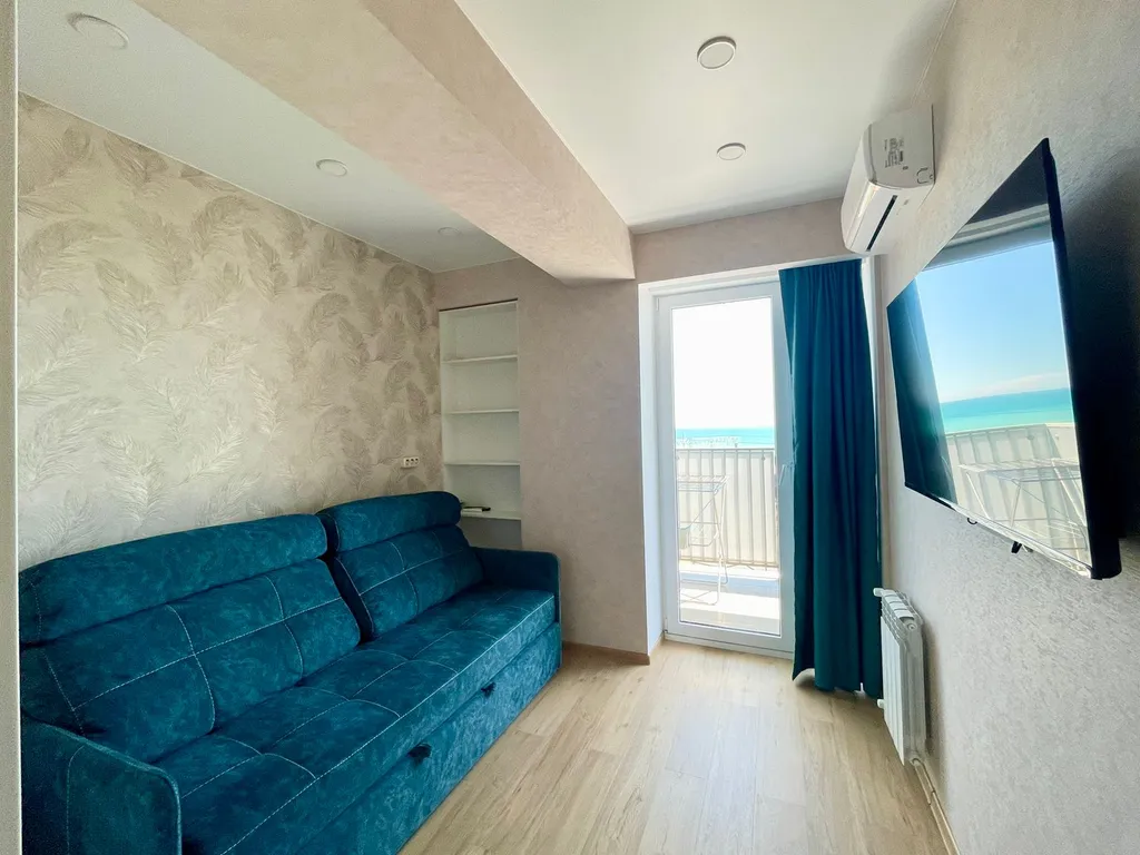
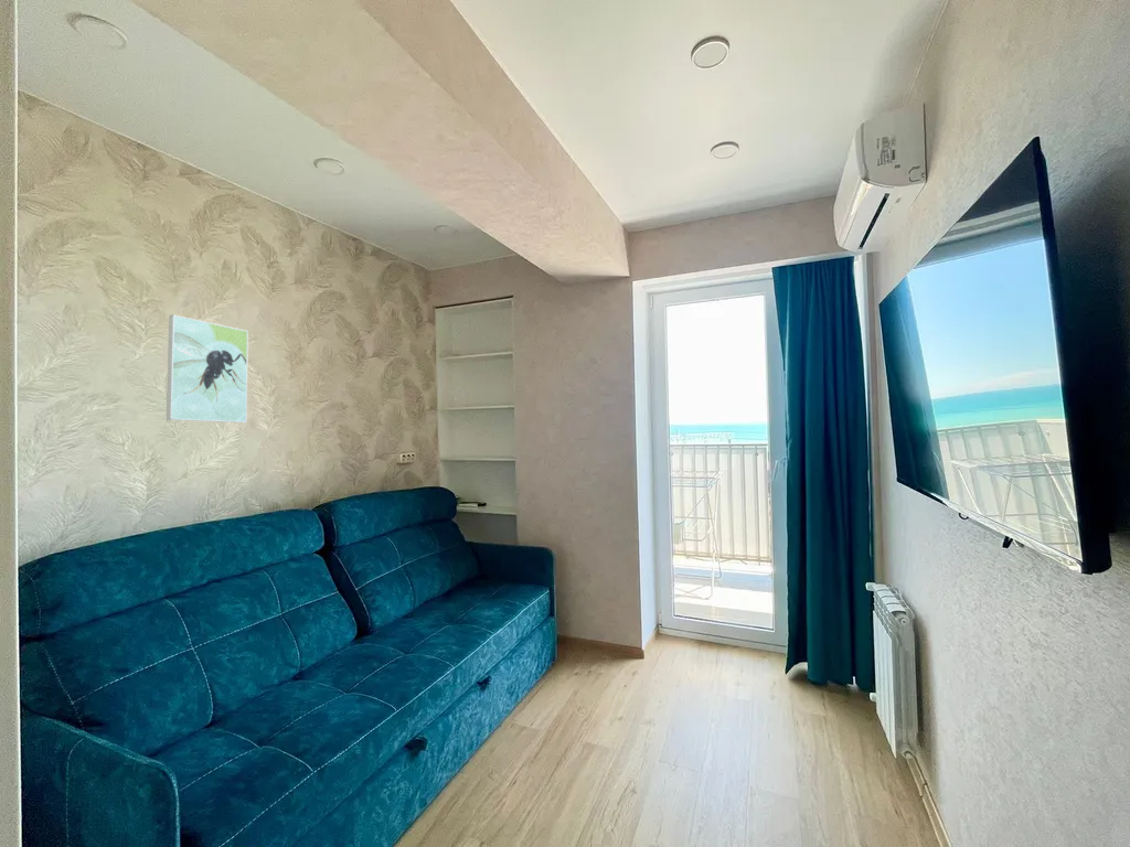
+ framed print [166,313,249,424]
